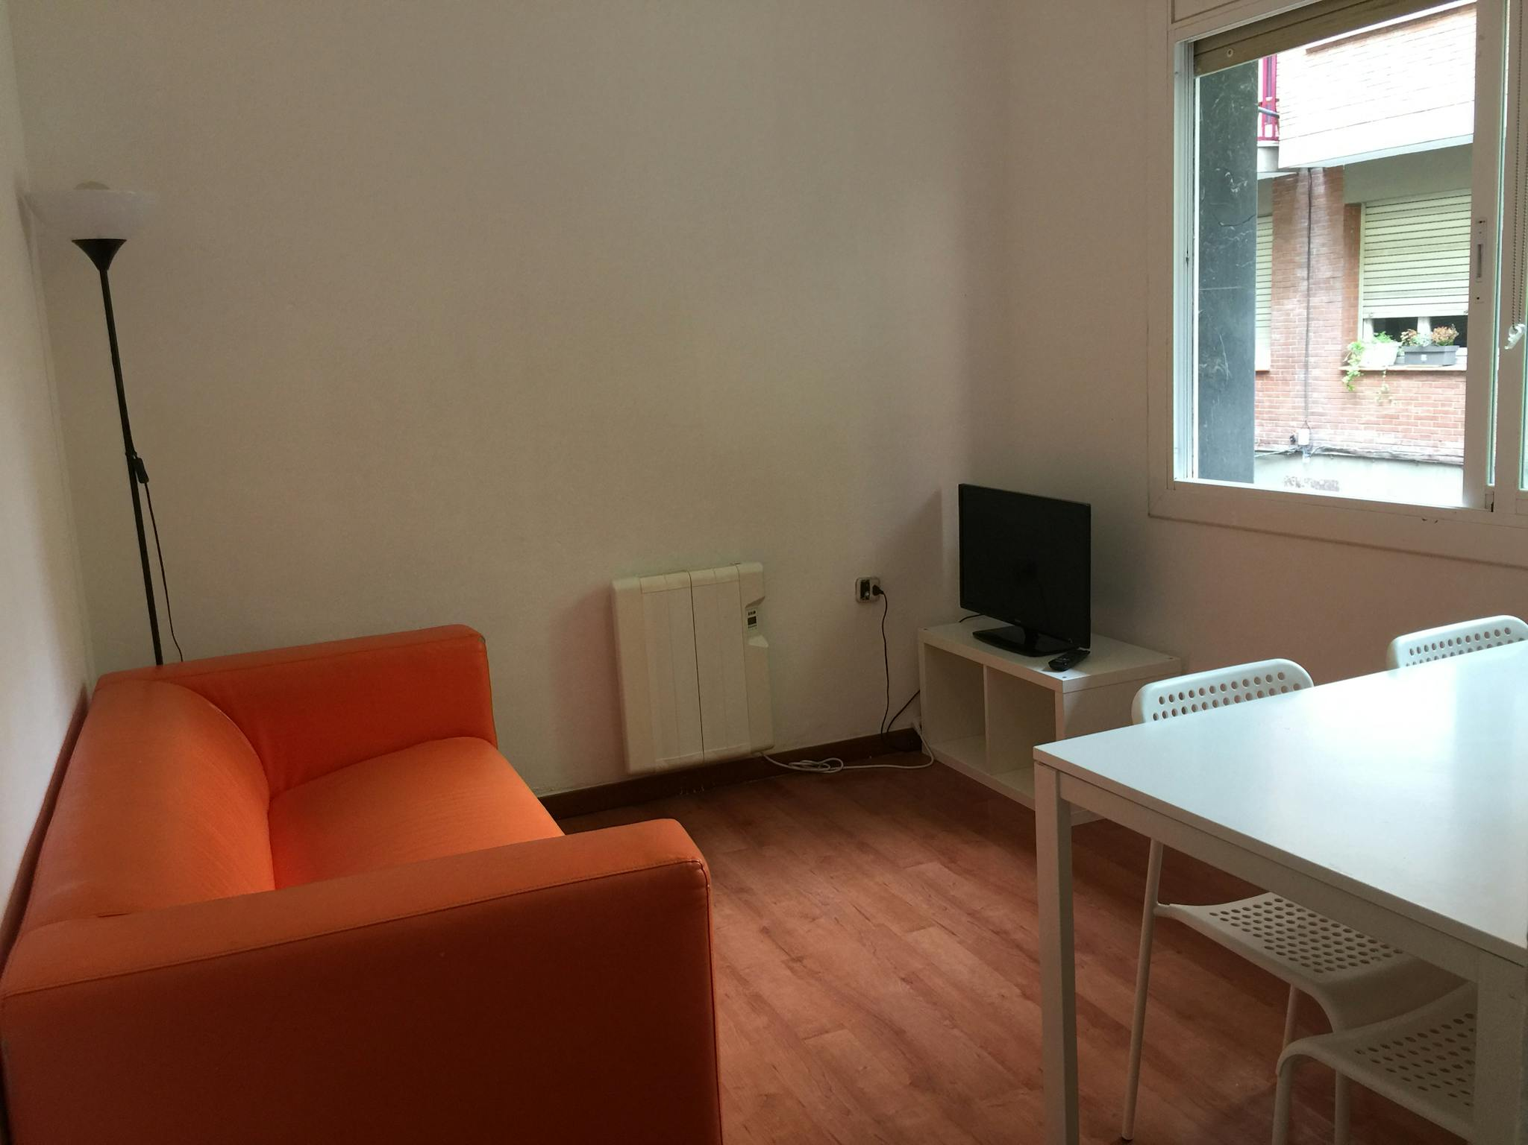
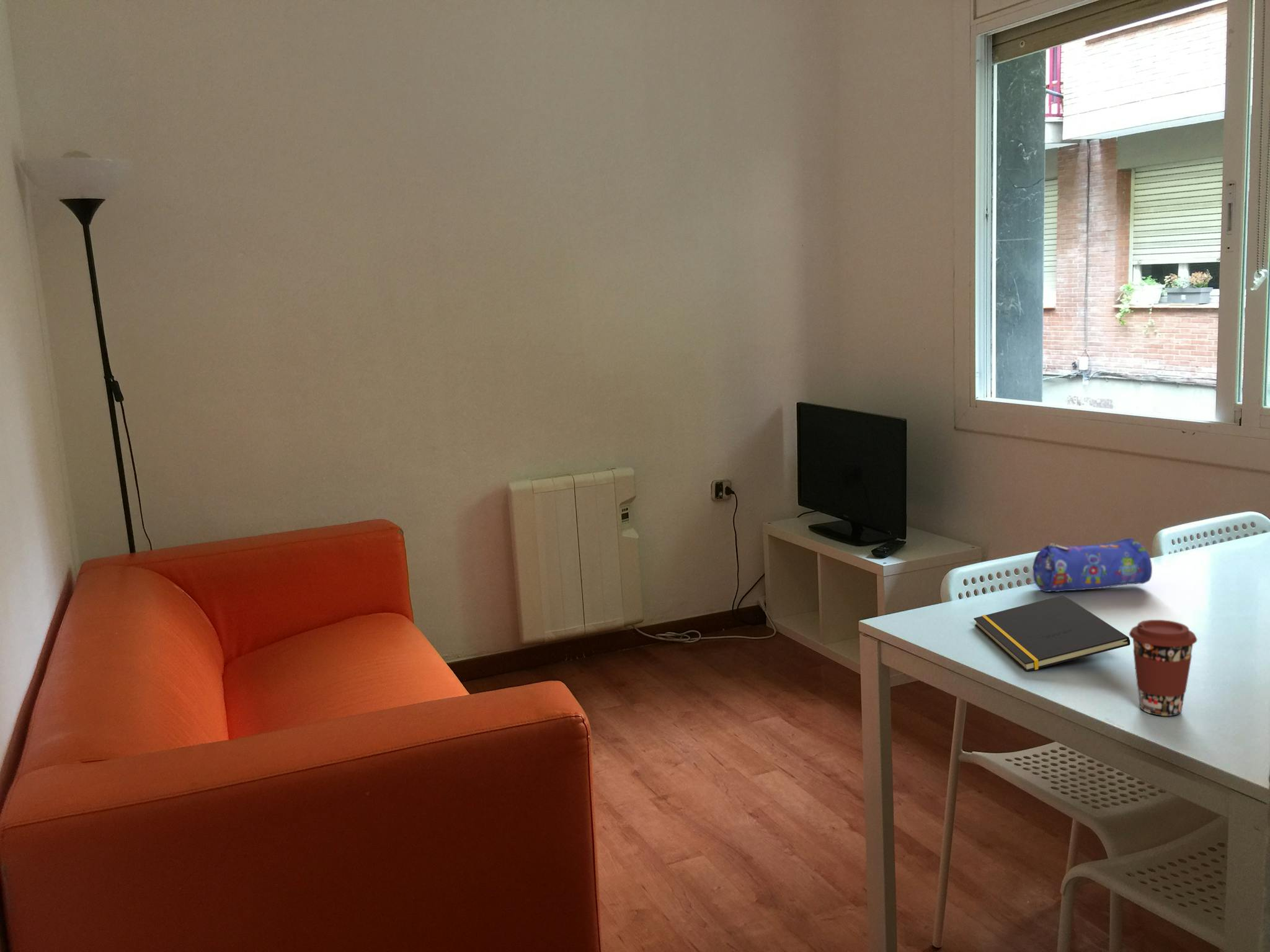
+ pencil case [1032,537,1153,593]
+ coffee cup [1129,619,1197,716]
+ notepad [973,594,1131,672]
